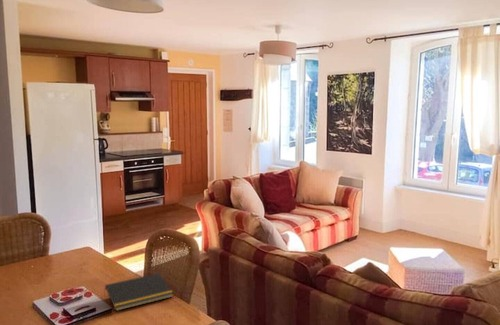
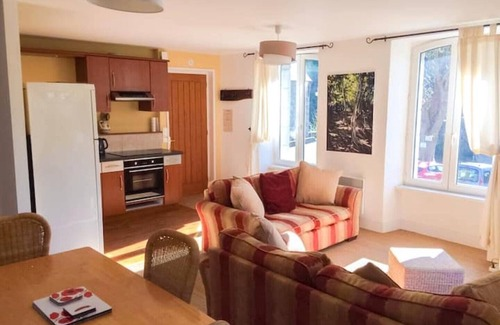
- notepad [103,272,174,312]
